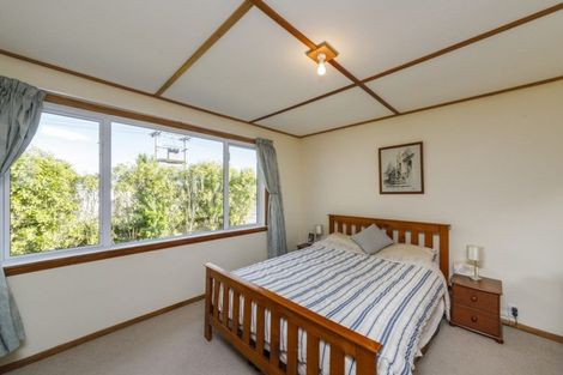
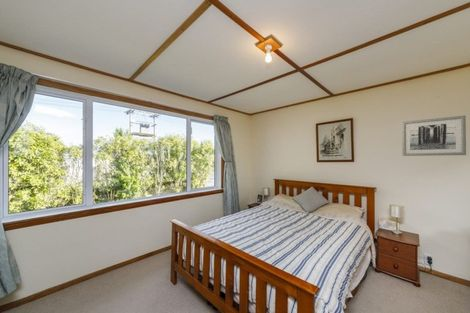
+ wall art [401,115,467,157]
